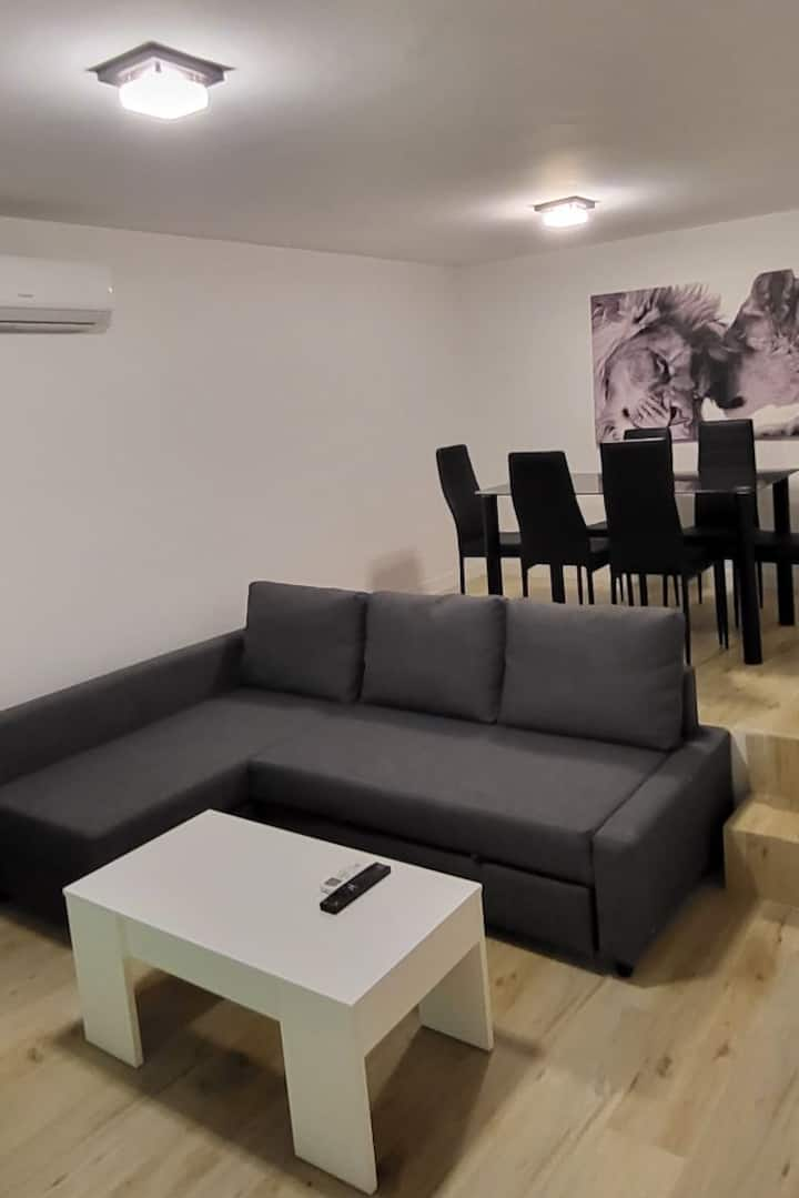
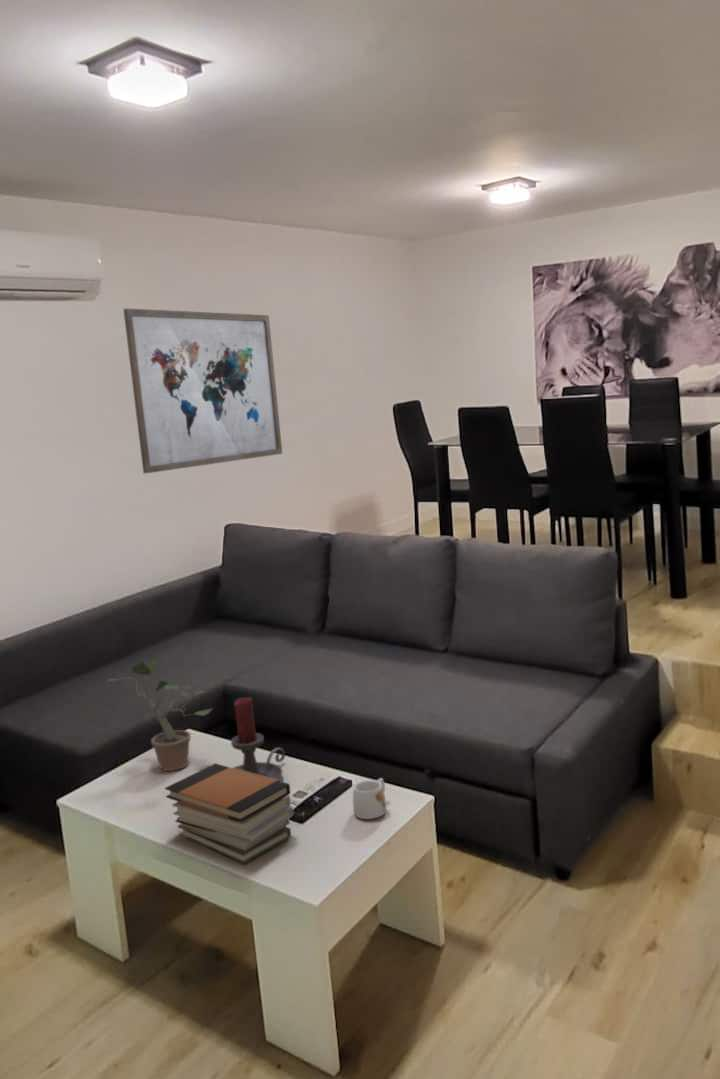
+ wall art [122,307,283,474]
+ mug [352,777,387,820]
+ potted plant [107,659,213,772]
+ book stack [164,762,294,865]
+ candle holder [230,697,286,781]
